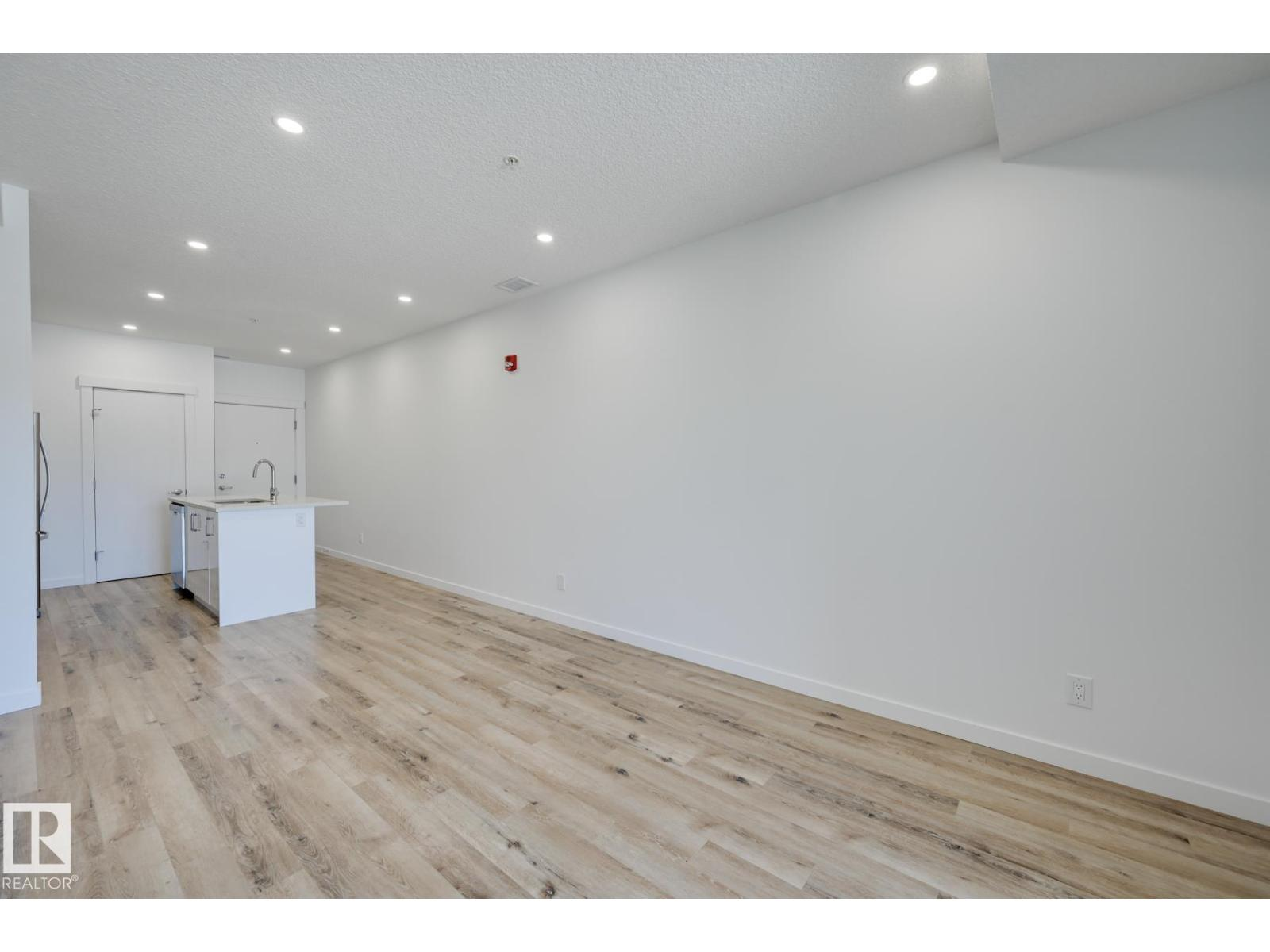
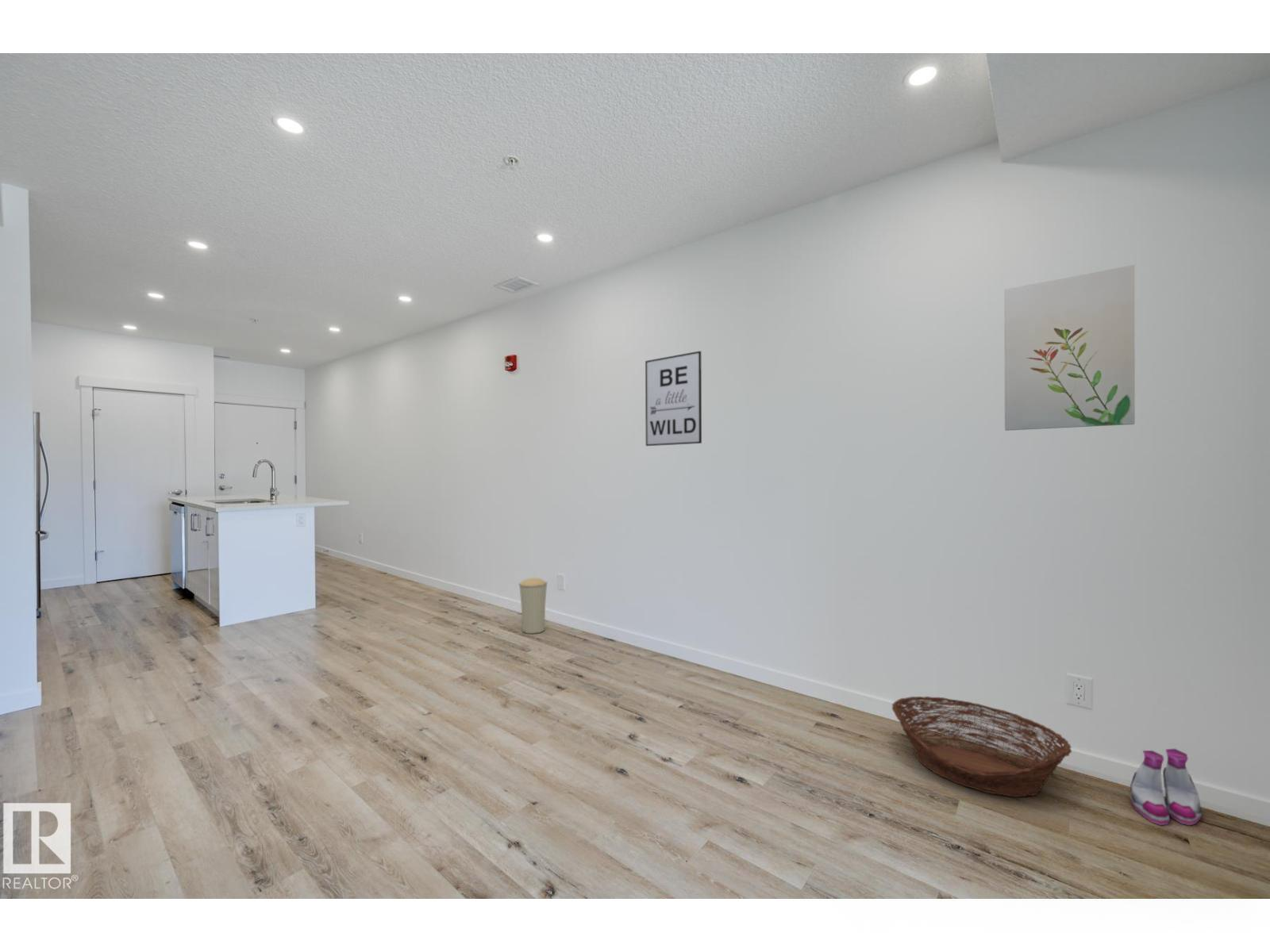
+ trash can [518,577,548,635]
+ wall art [1003,264,1136,432]
+ boots [1130,748,1203,826]
+ wall art [645,350,702,447]
+ basket [891,696,1072,798]
